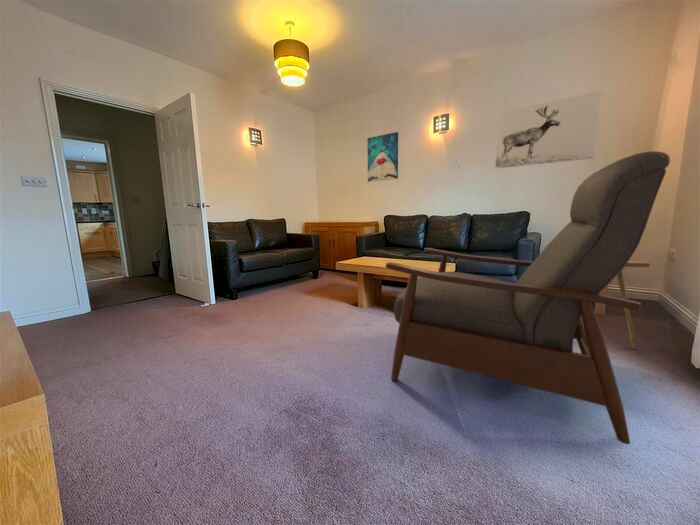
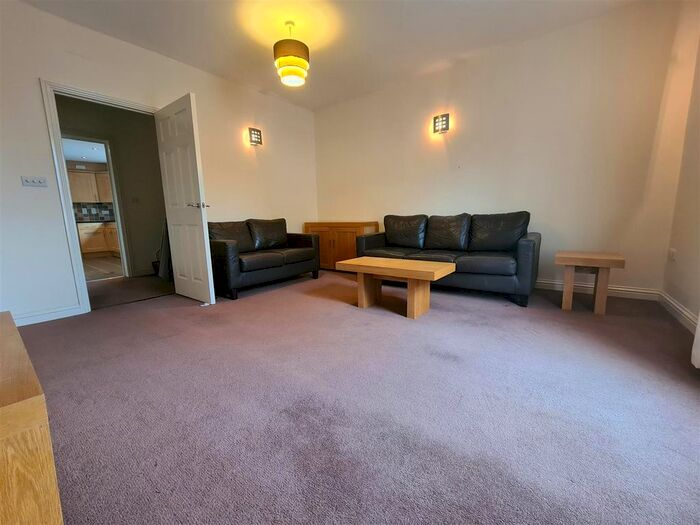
- wall art [494,90,603,169]
- wall art [366,131,399,183]
- chair [385,150,671,445]
- side table [616,257,651,351]
